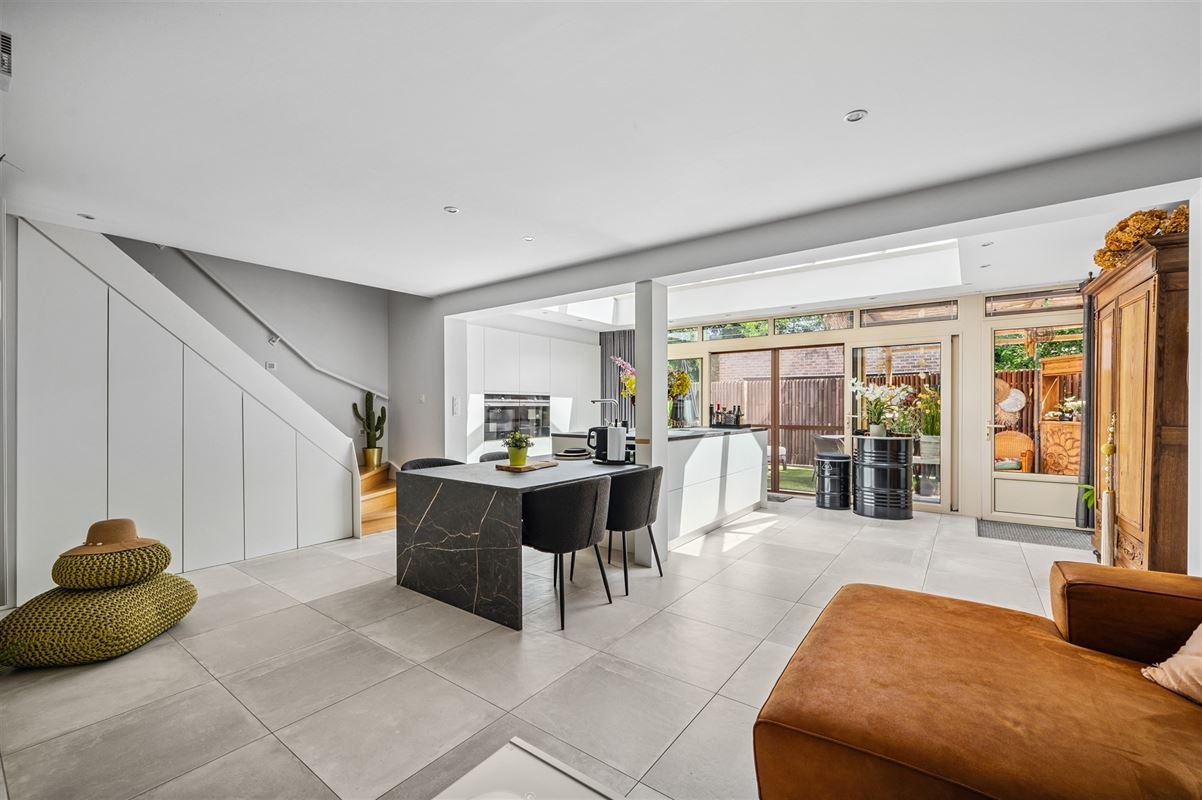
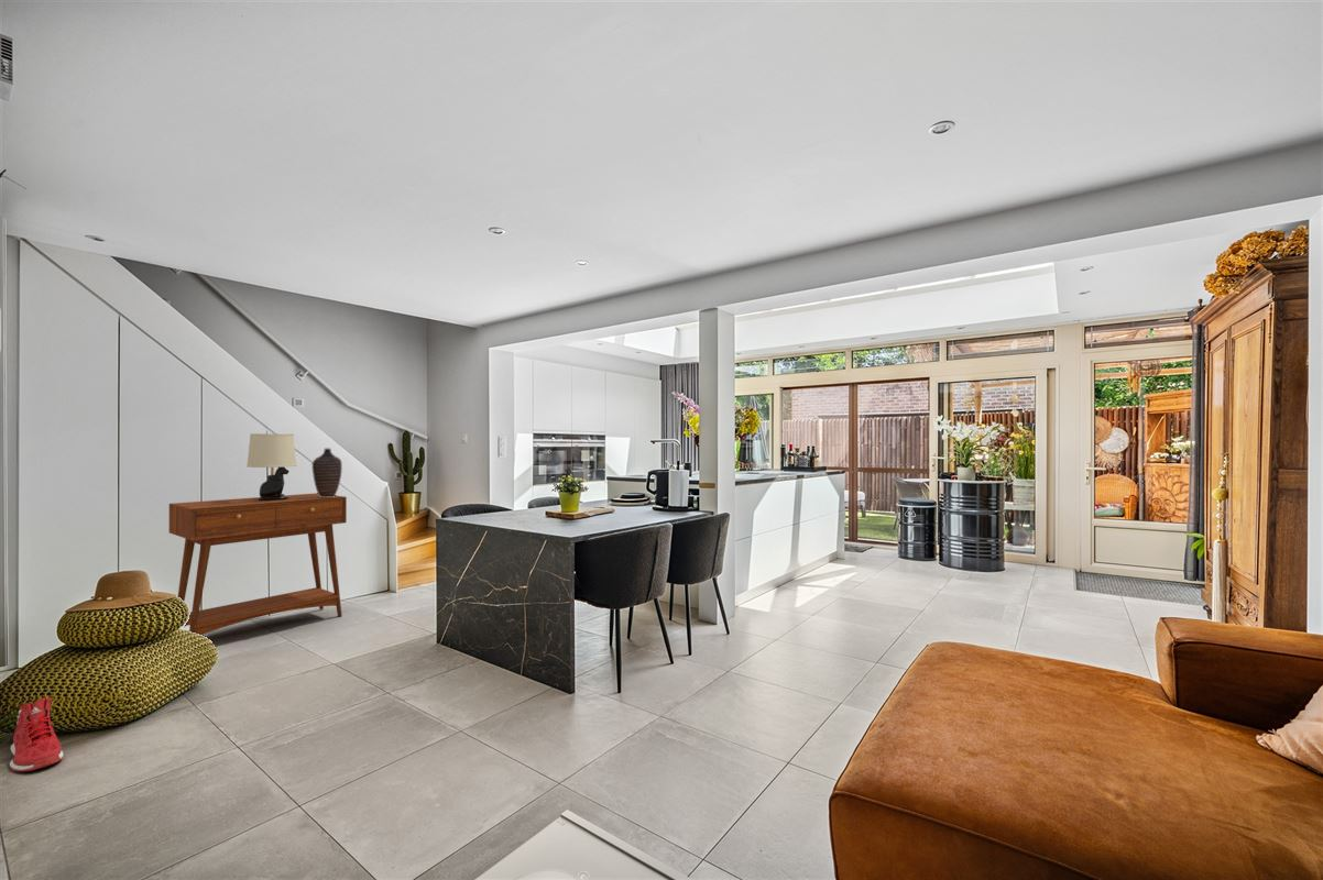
+ table lamp [245,432,298,501]
+ decorative vase [311,448,343,497]
+ sneaker [9,696,64,773]
+ console table [168,492,348,636]
